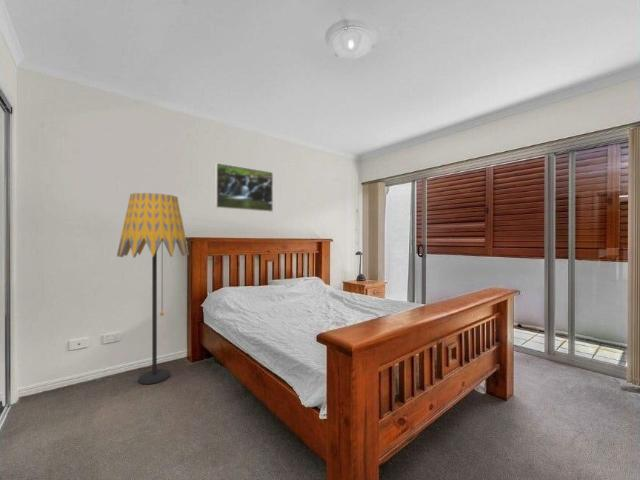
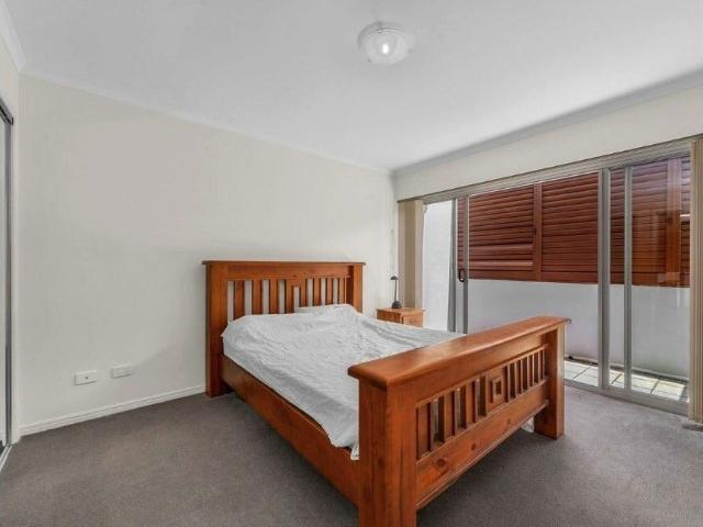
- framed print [214,162,274,213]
- floor lamp [116,192,190,385]
